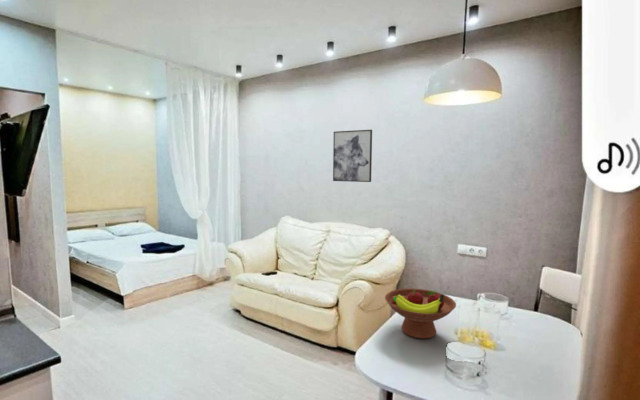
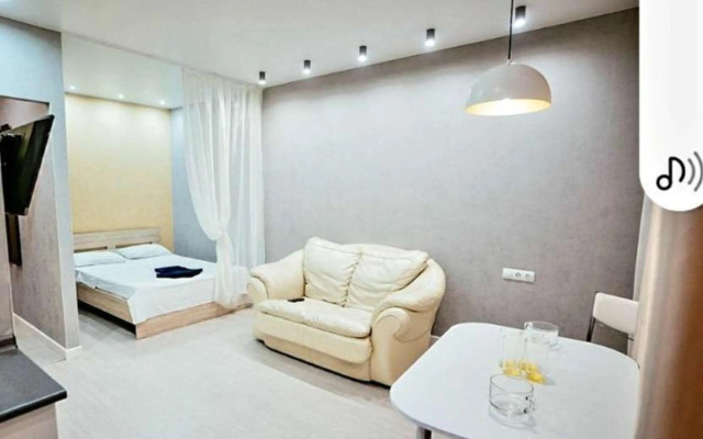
- fruit bowl [384,288,457,340]
- wall art [332,129,373,183]
